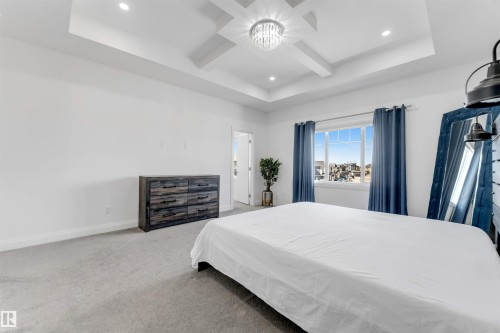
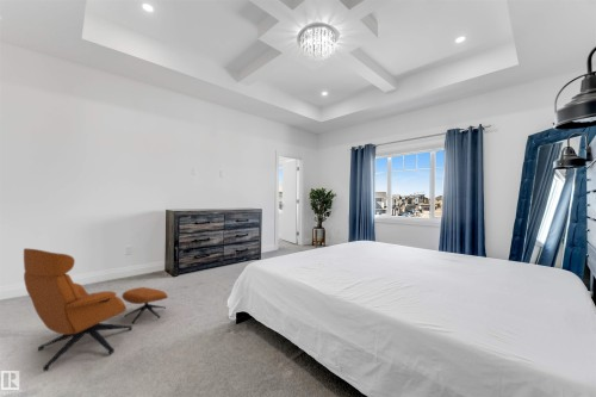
+ armchair [23,247,169,372]
